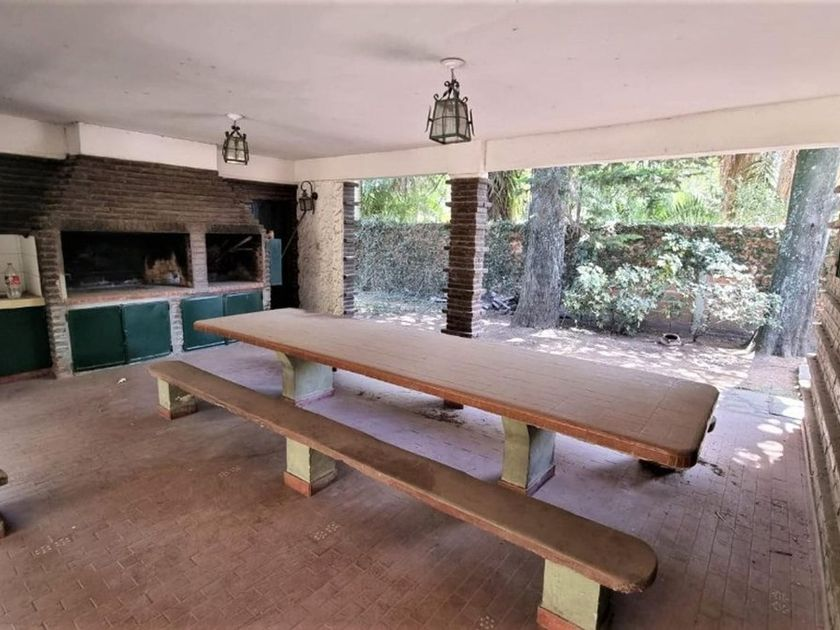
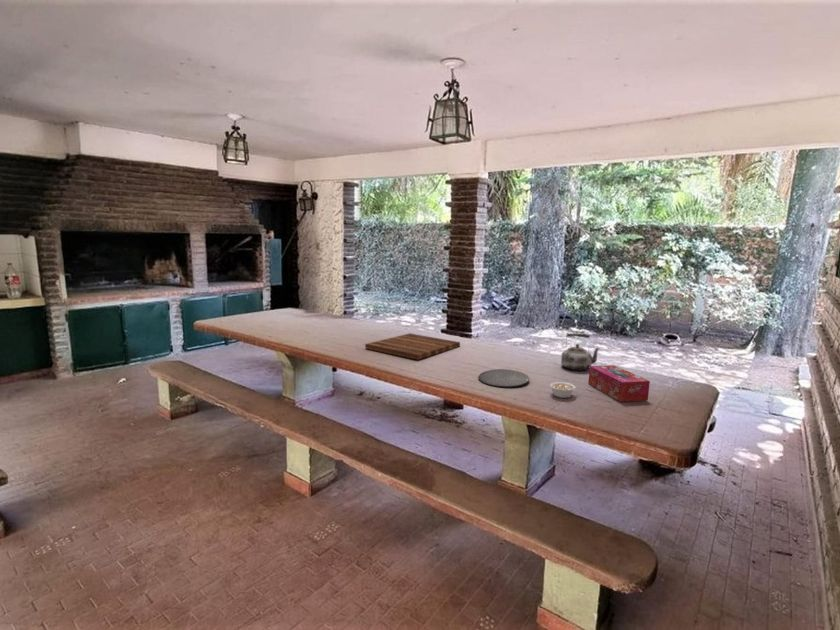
+ plate [478,368,530,389]
+ legume [549,381,580,399]
+ cutting board [364,332,461,361]
+ kettle [560,333,601,371]
+ tissue box [587,364,651,403]
